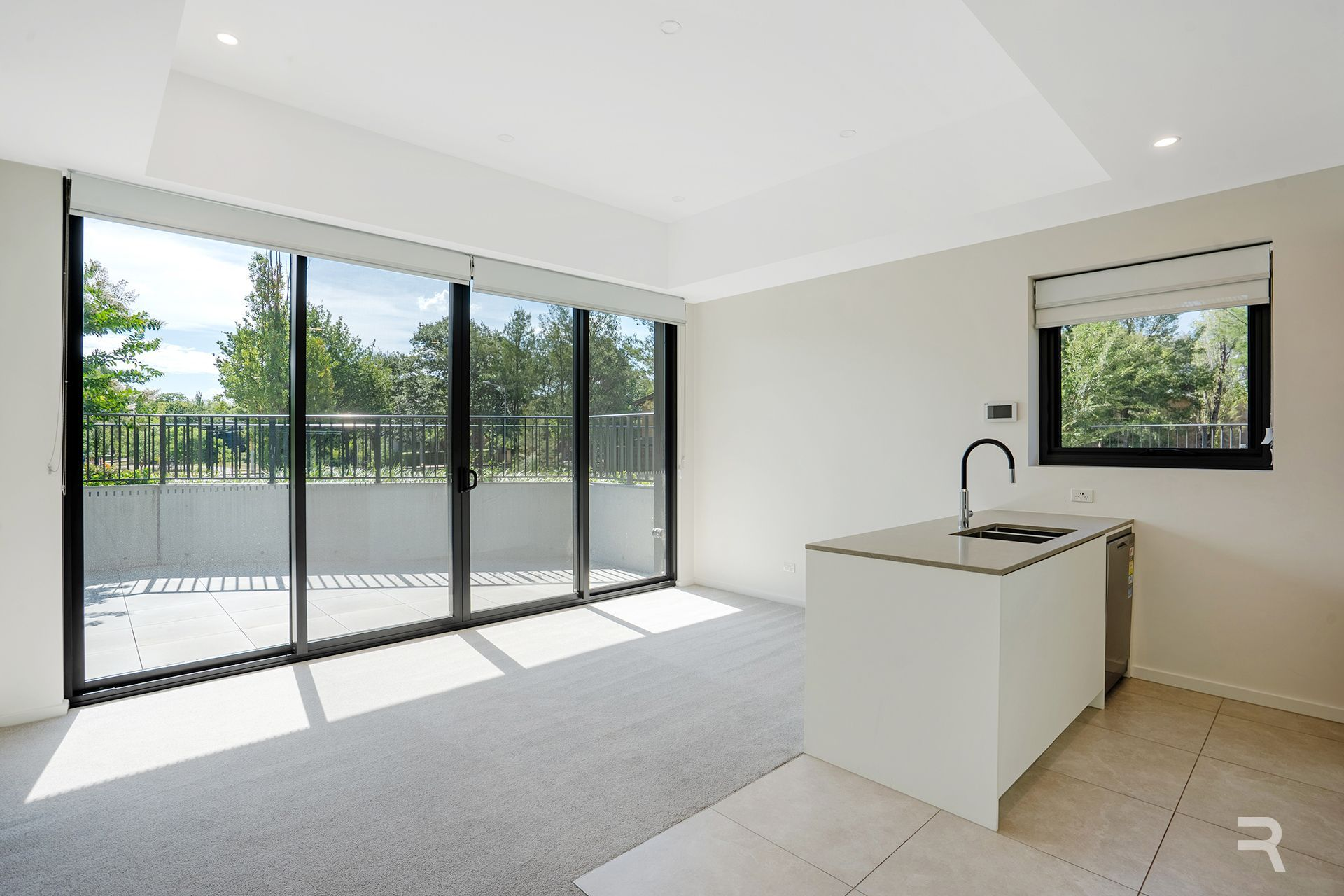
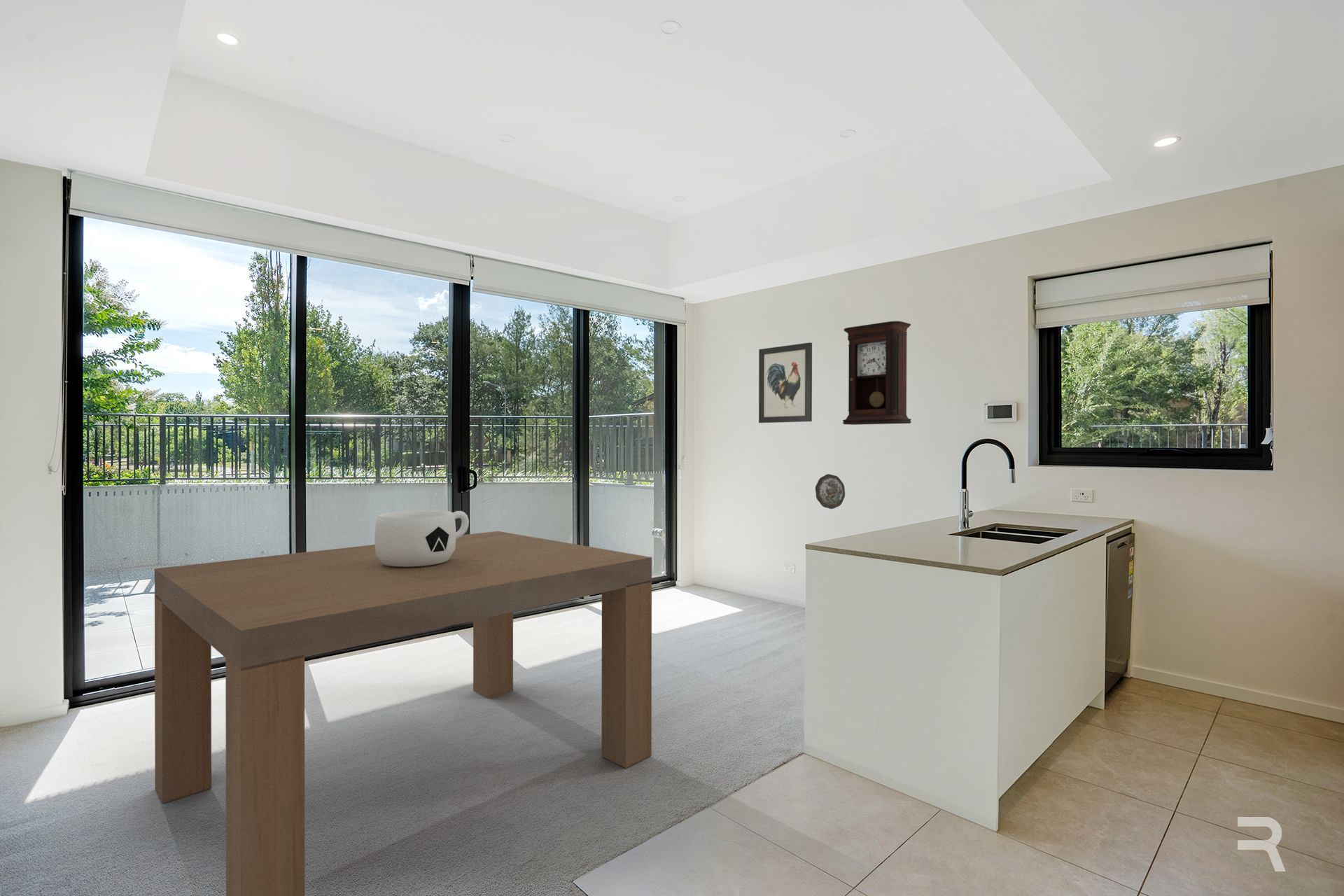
+ pendulum clock [842,321,912,426]
+ wall art [758,342,813,423]
+ decorative plate [815,473,846,510]
+ dining table [154,510,652,896]
